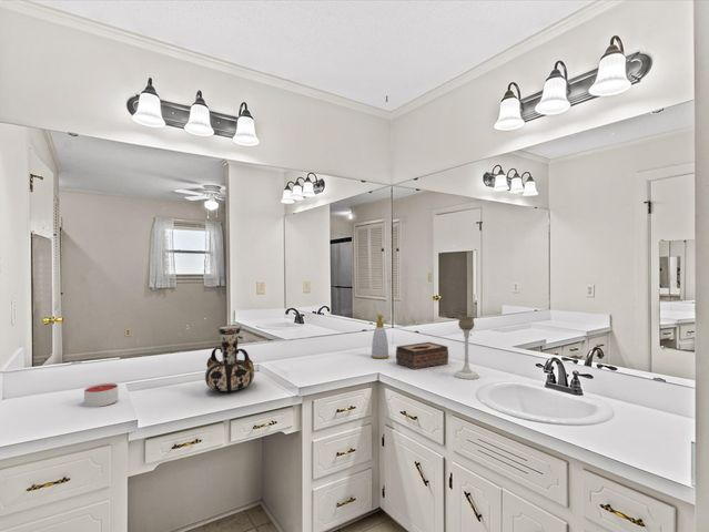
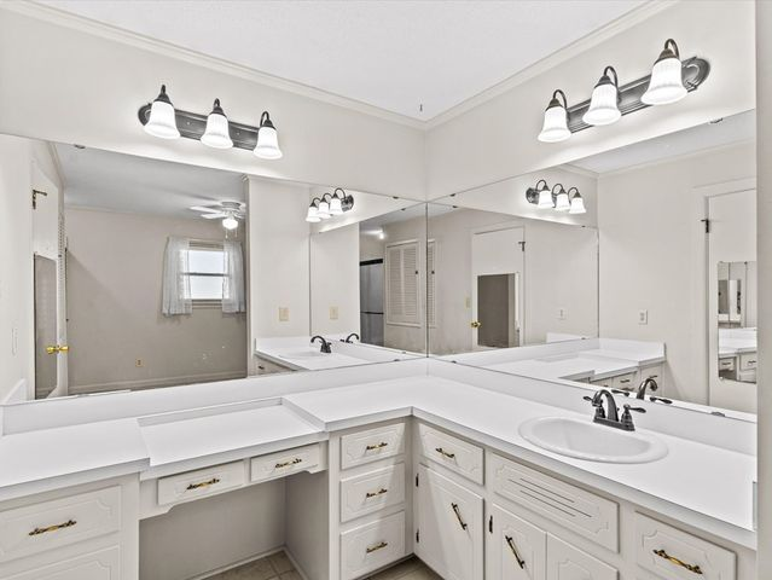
- soap bottle [371,314,391,360]
- vase [204,324,255,392]
- tissue box [395,341,449,371]
- candle [83,382,119,408]
- candle holder [453,316,480,380]
